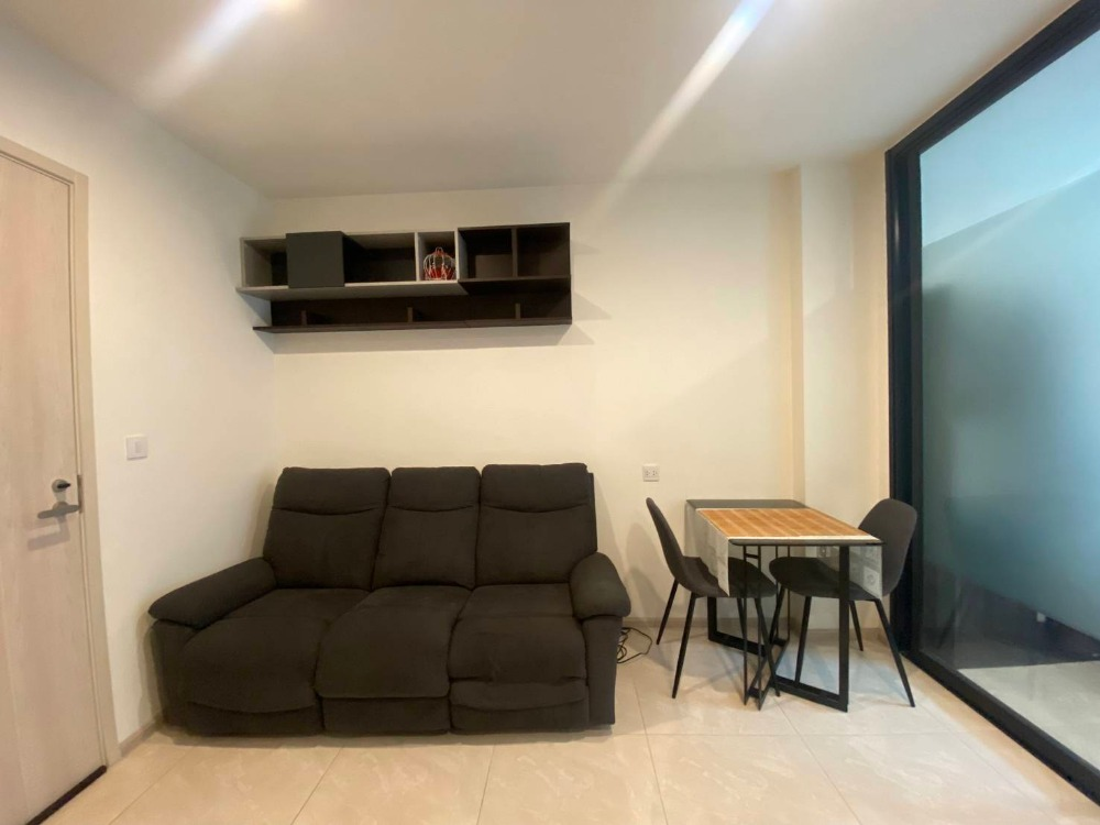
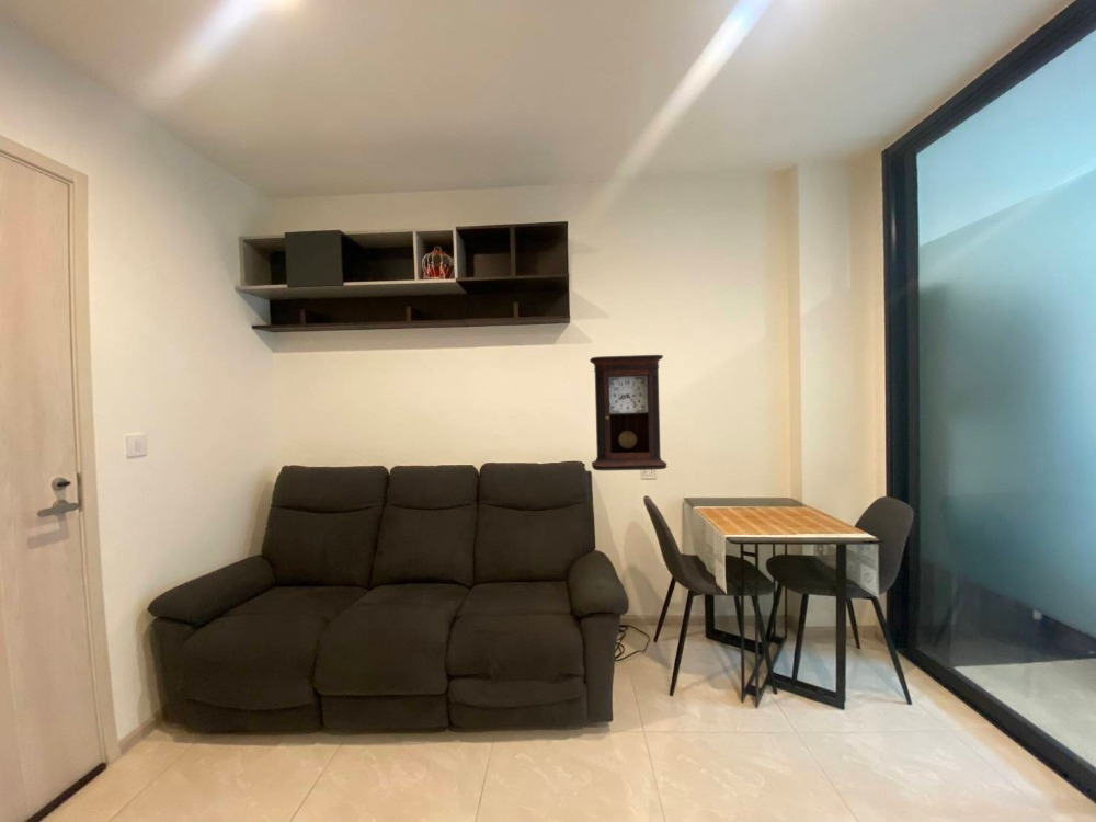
+ pendulum clock [589,354,667,471]
